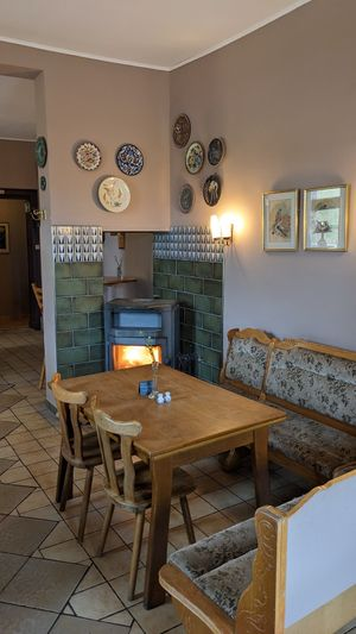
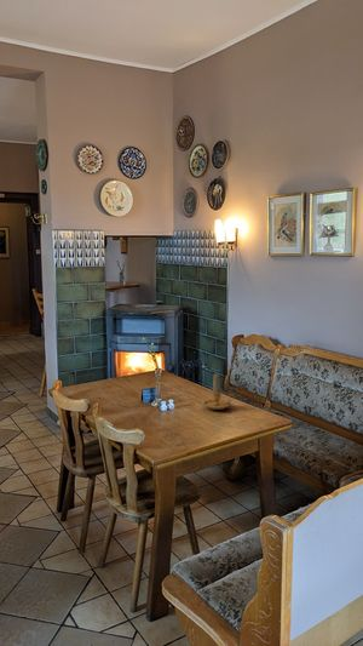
+ candle [202,372,235,411]
